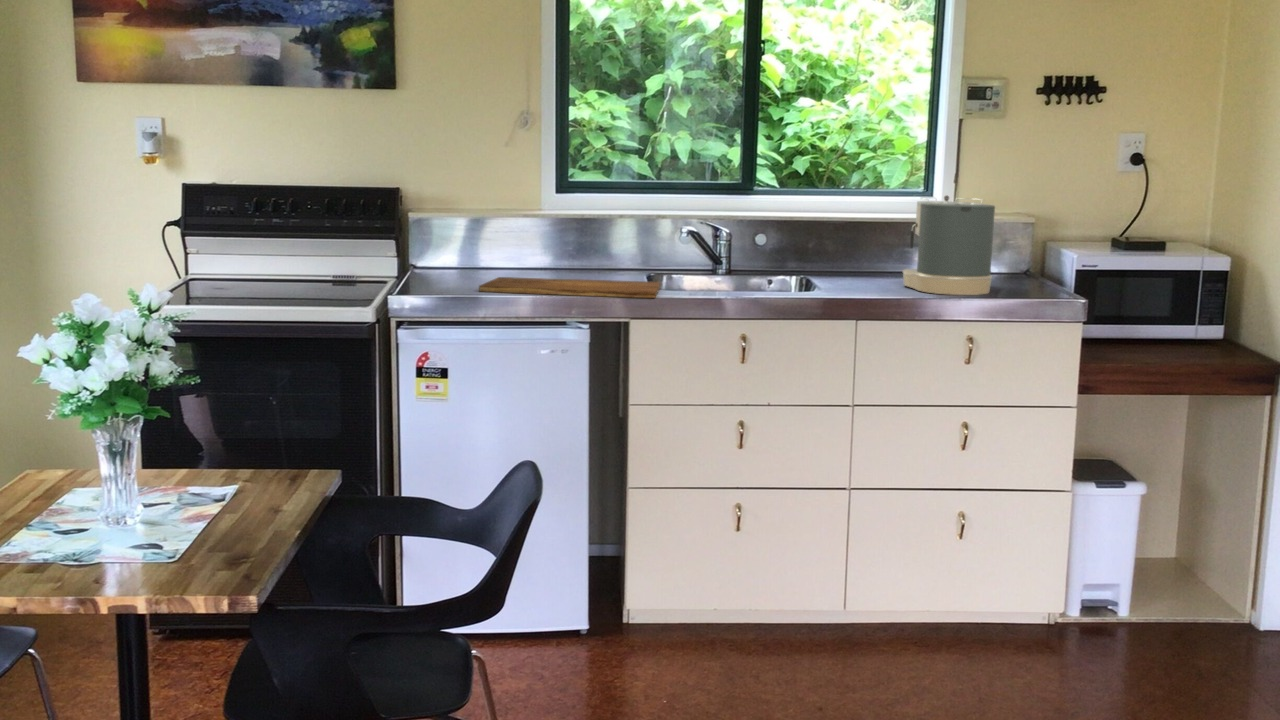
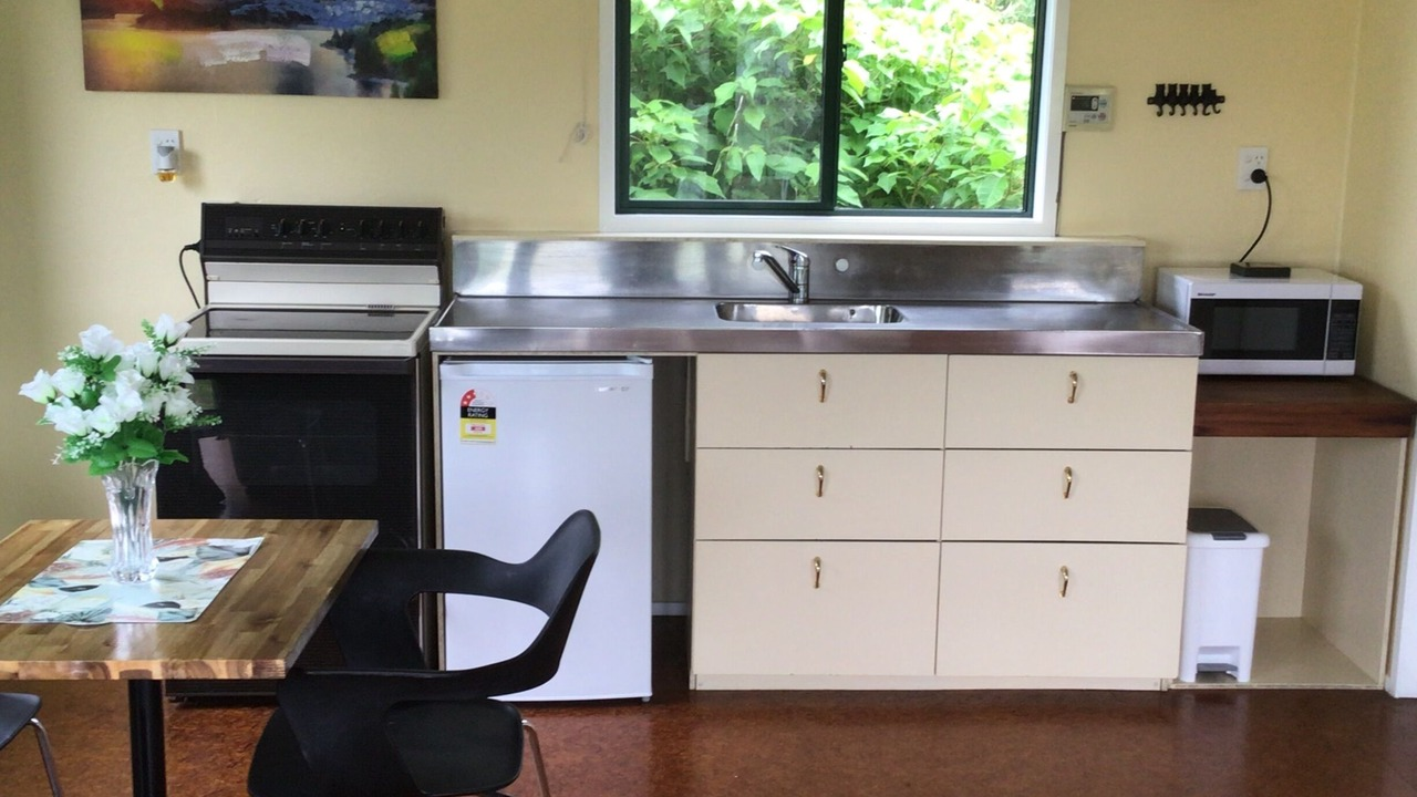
- coffee maker [902,194,996,296]
- cutting board [478,276,661,299]
